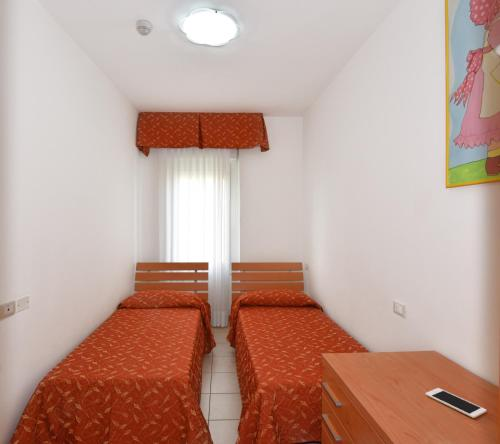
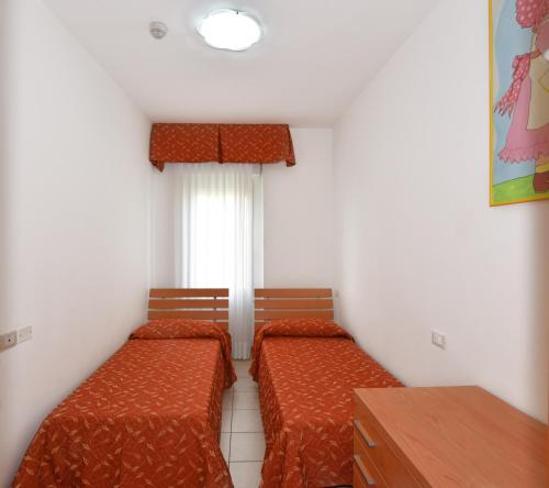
- cell phone [425,387,487,419]
